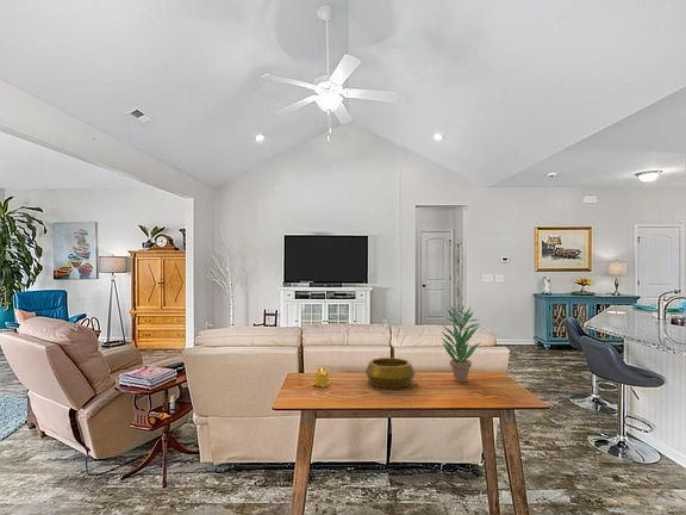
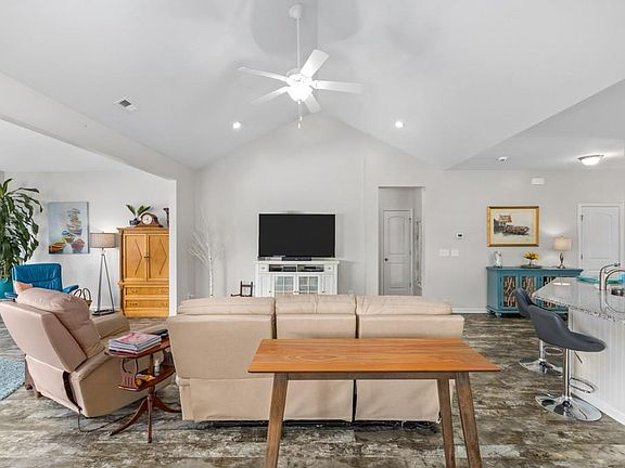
- decorative bowl [364,356,416,390]
- potted plant [439,304,482,384]
- candle [310,366,332,389]
